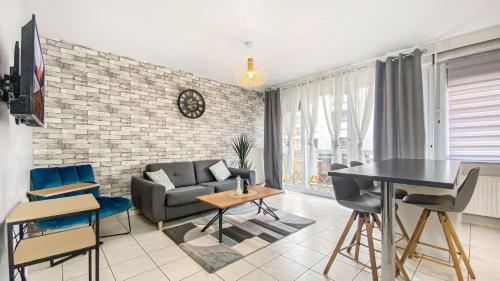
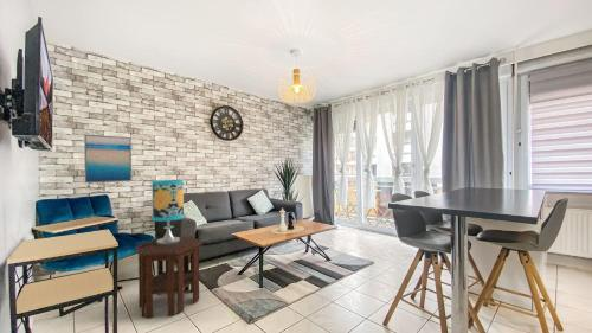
+ table lamp [141,179,185,246]
+ wall art [83,134,133,184]
+ side table [134,235,204,319]
